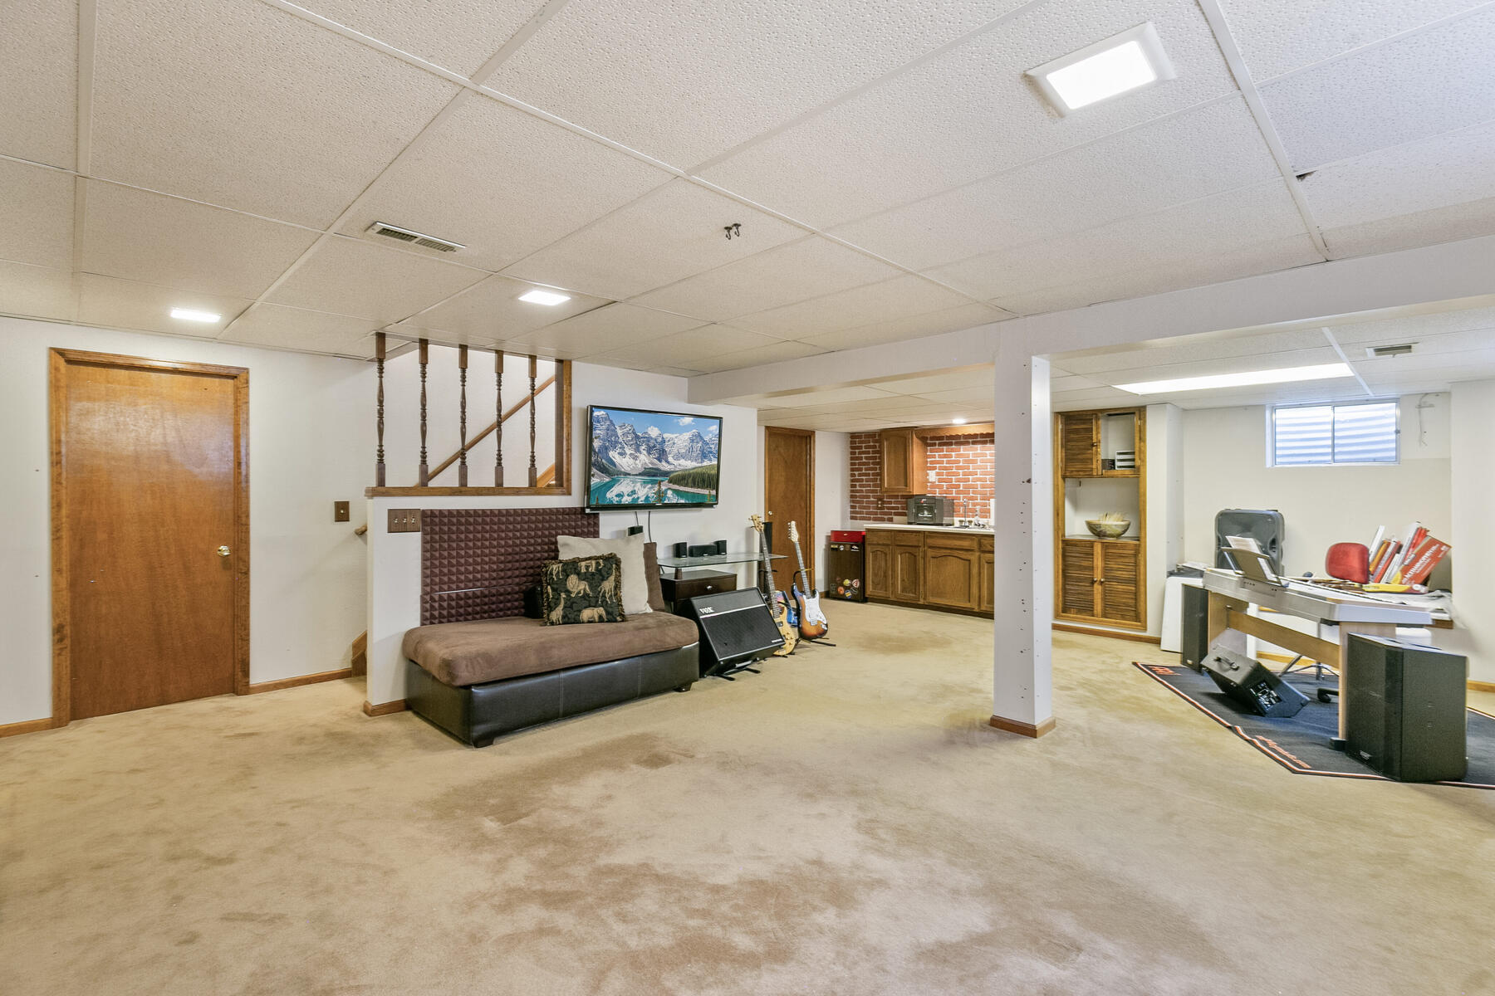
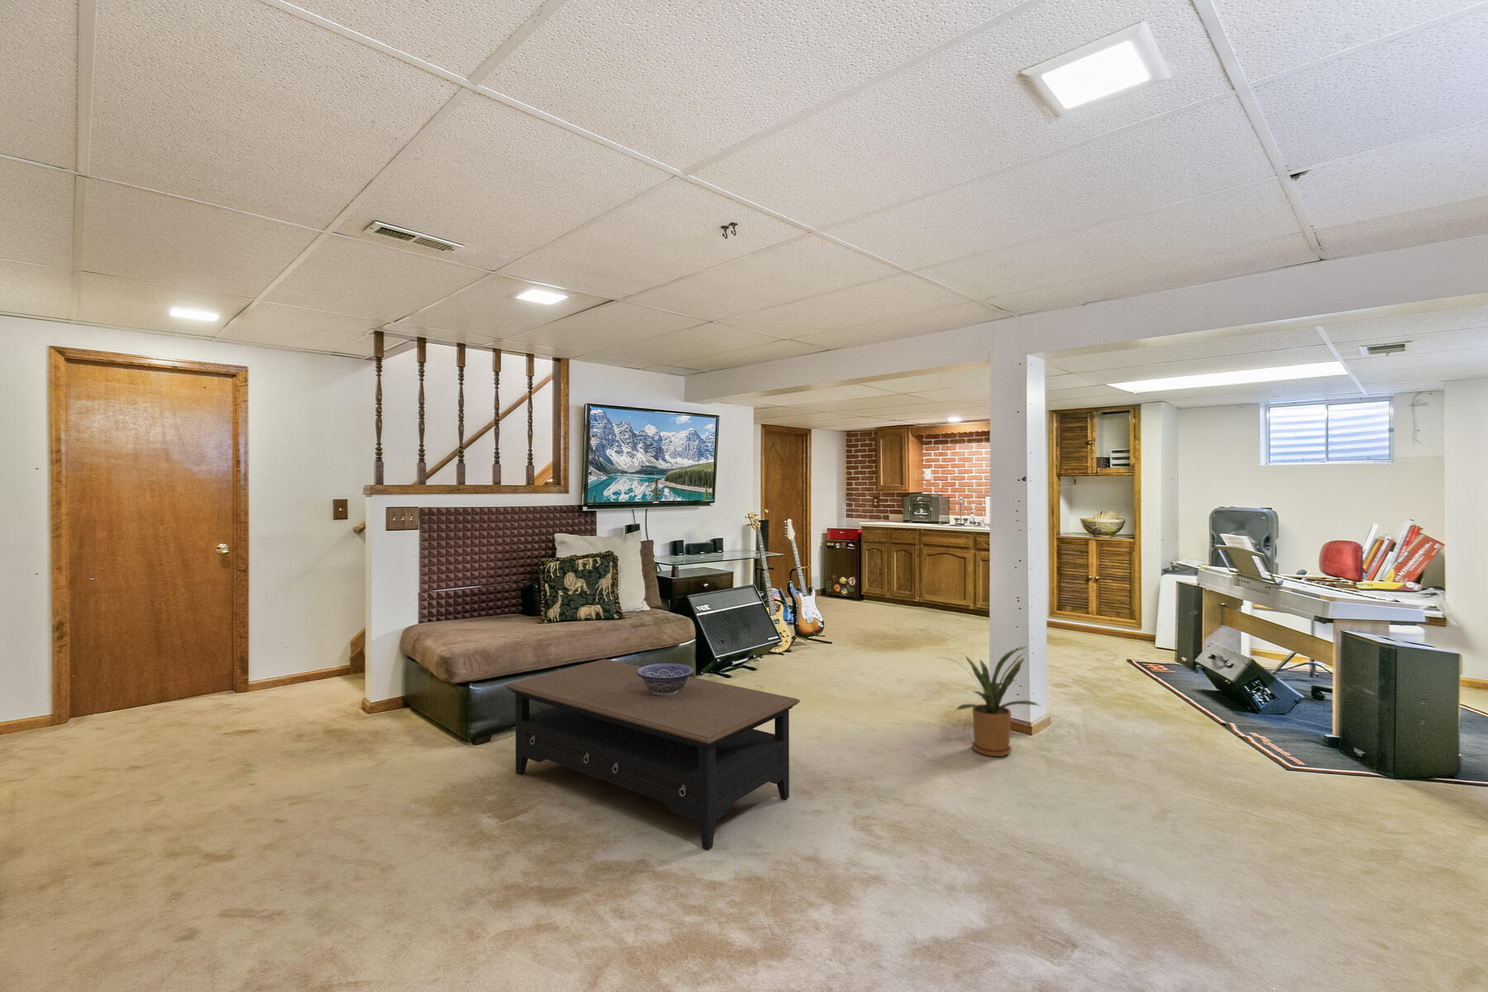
+ decorative bowl [637,662,695,696]
+ coffee table [504,658,802,850]
+ house plant [938,645,1043,757]
